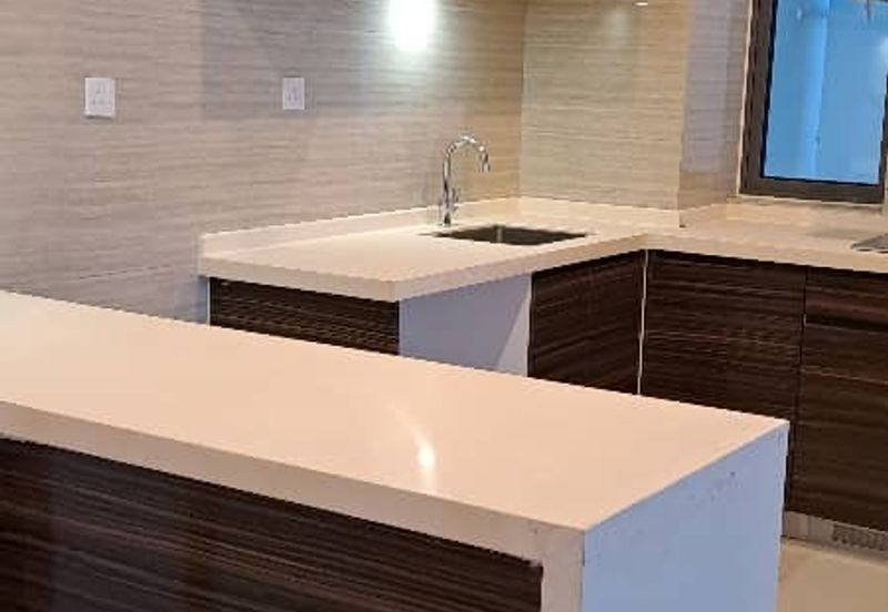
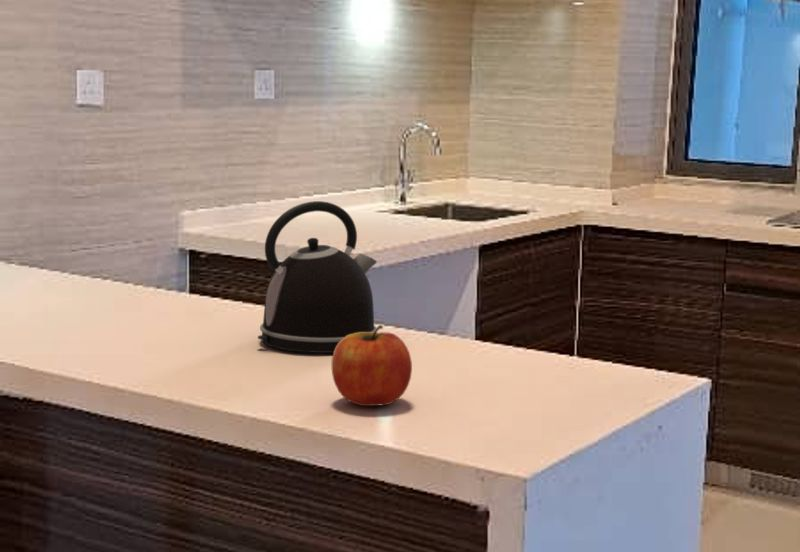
+ kettle [257,200,378,354]
+ fruit [331,324,413,407]
